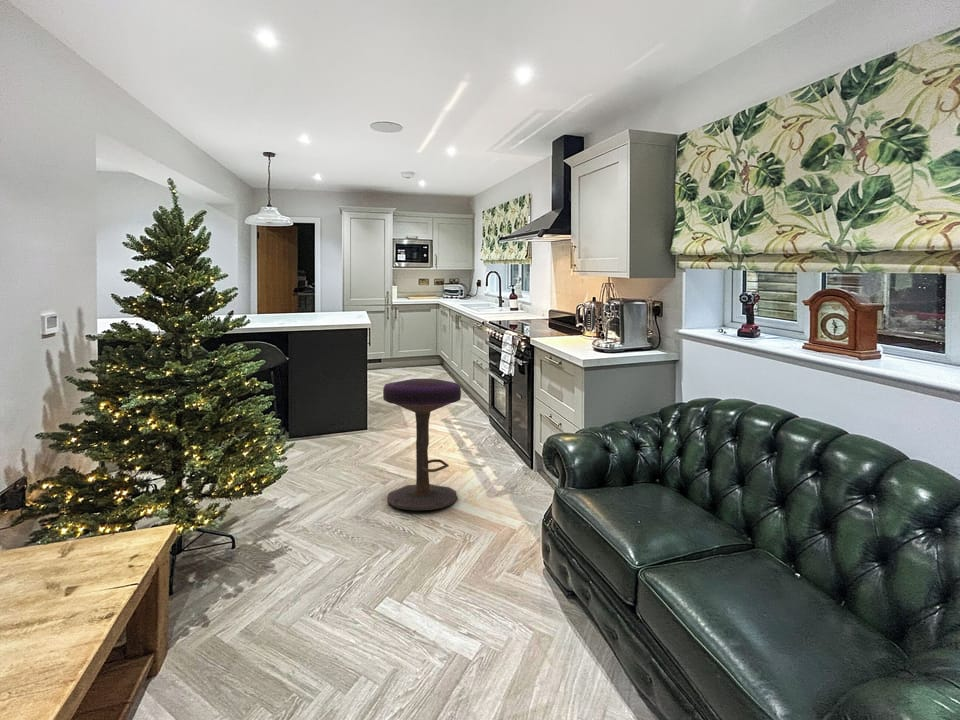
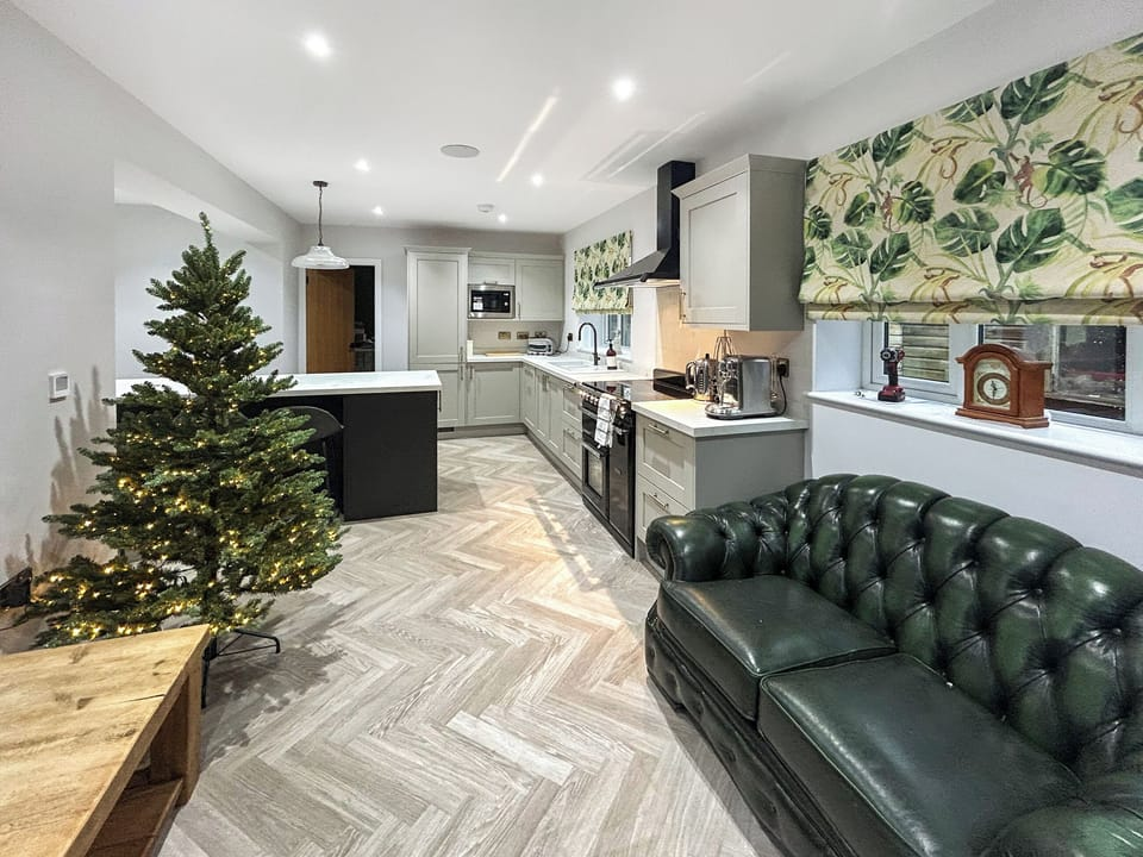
- stool [382,378,462,511]
